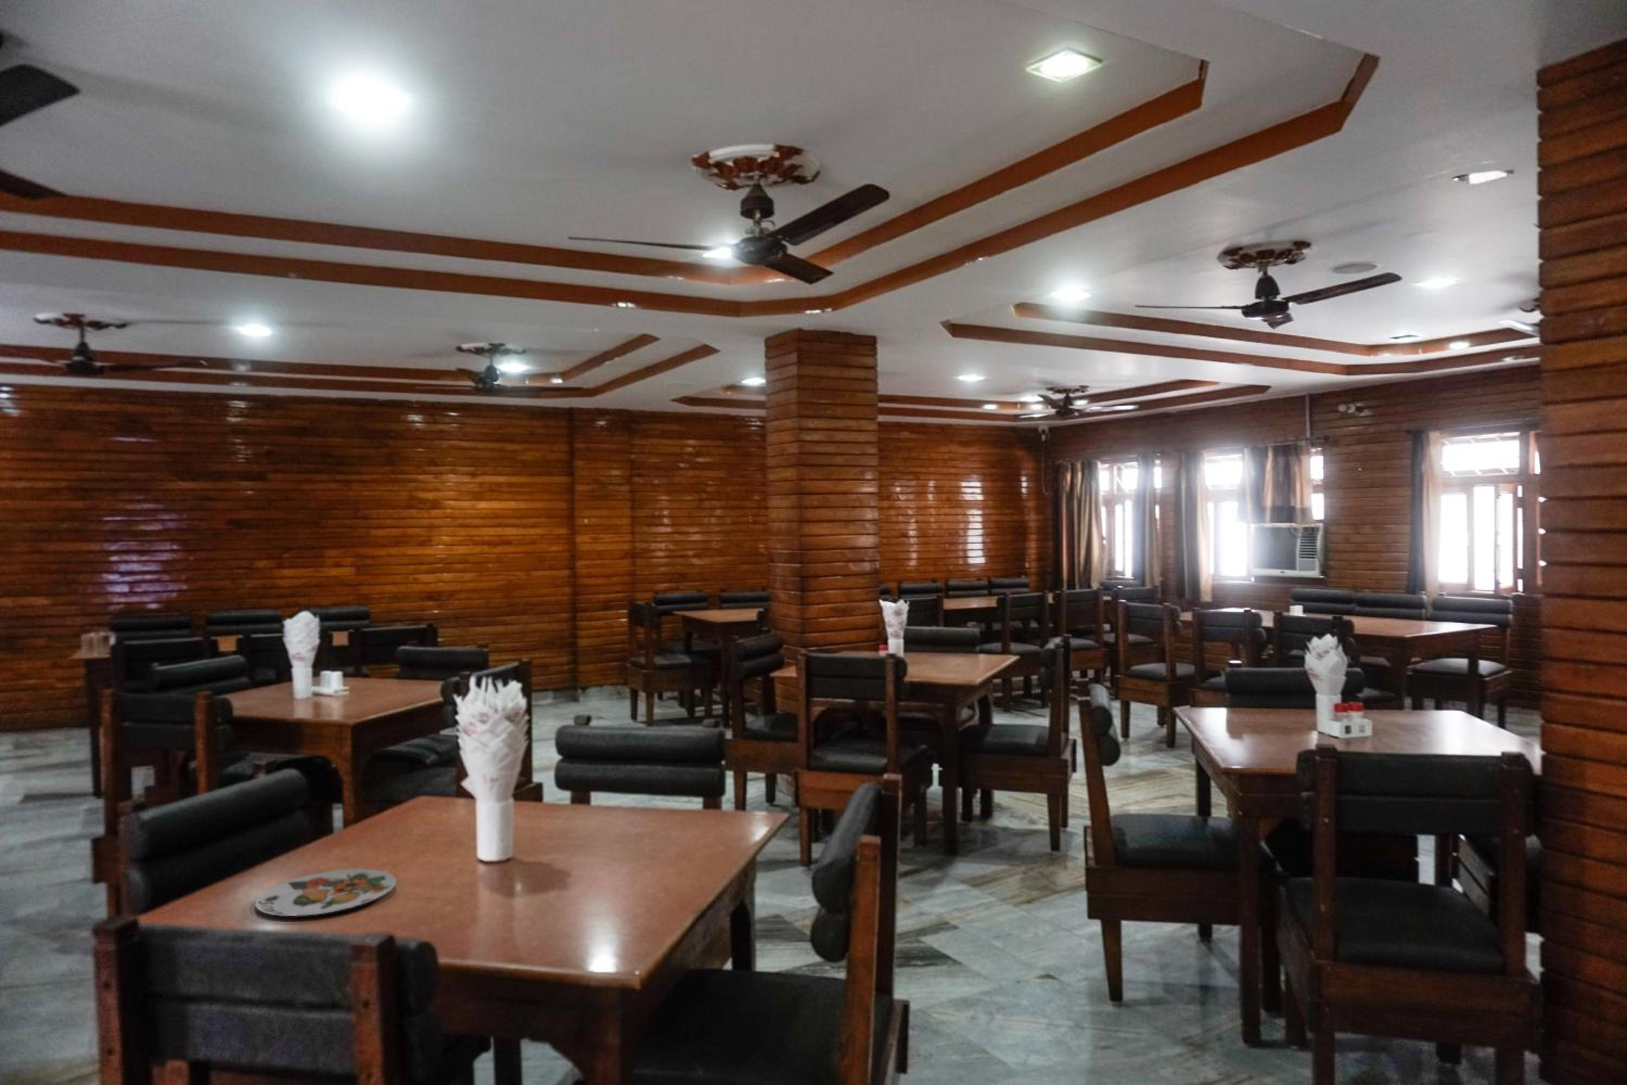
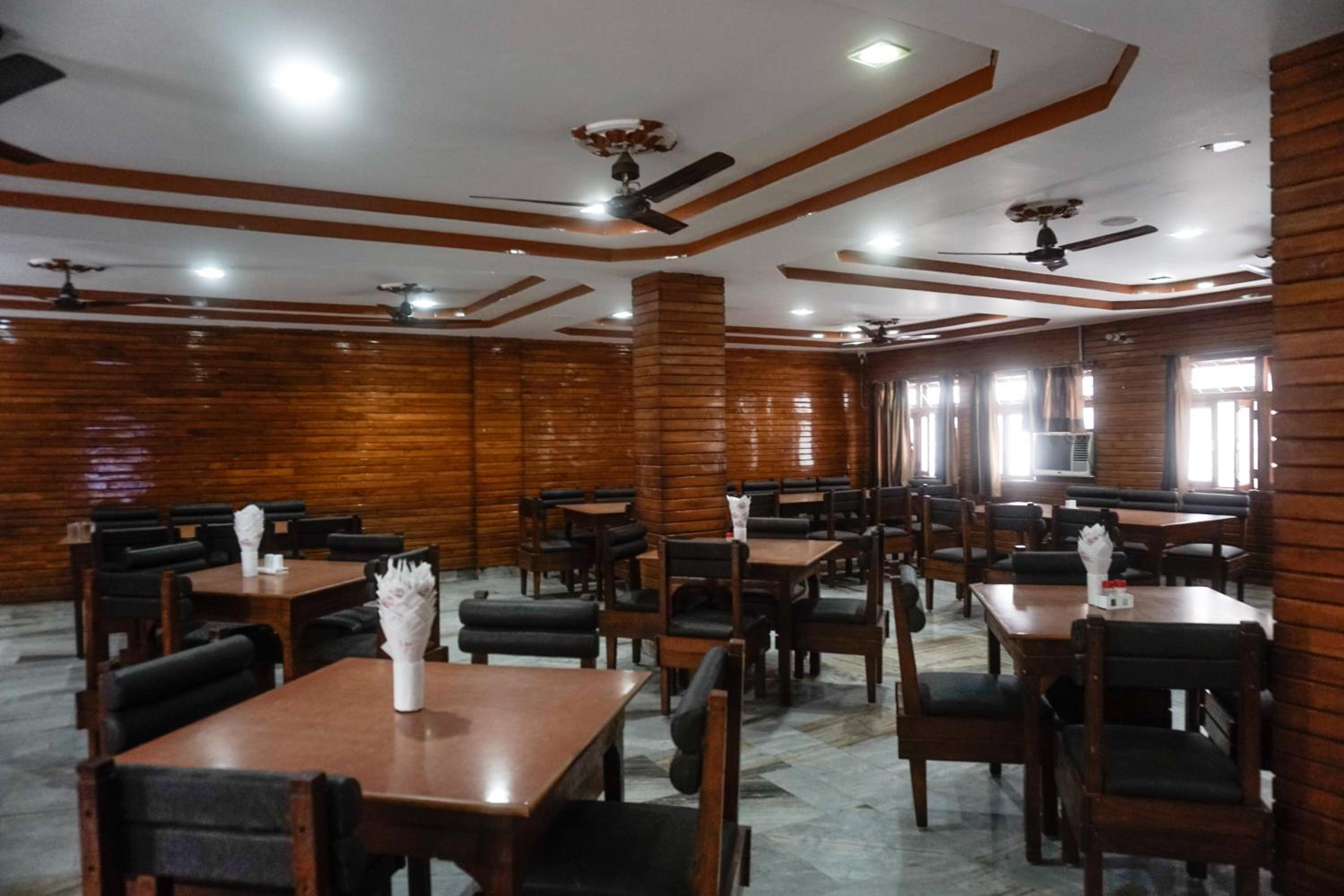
- plate [255,868,397,917]
